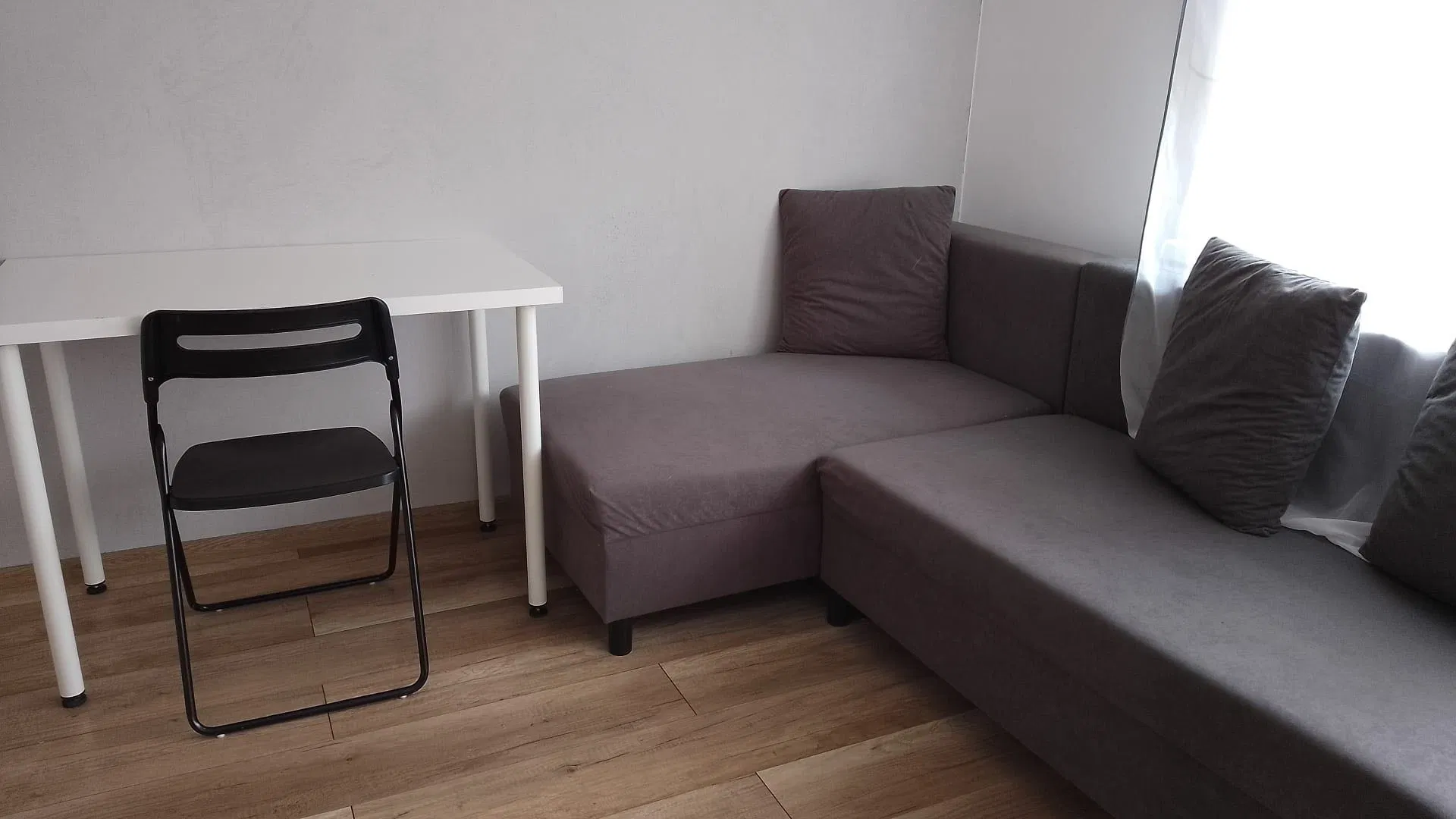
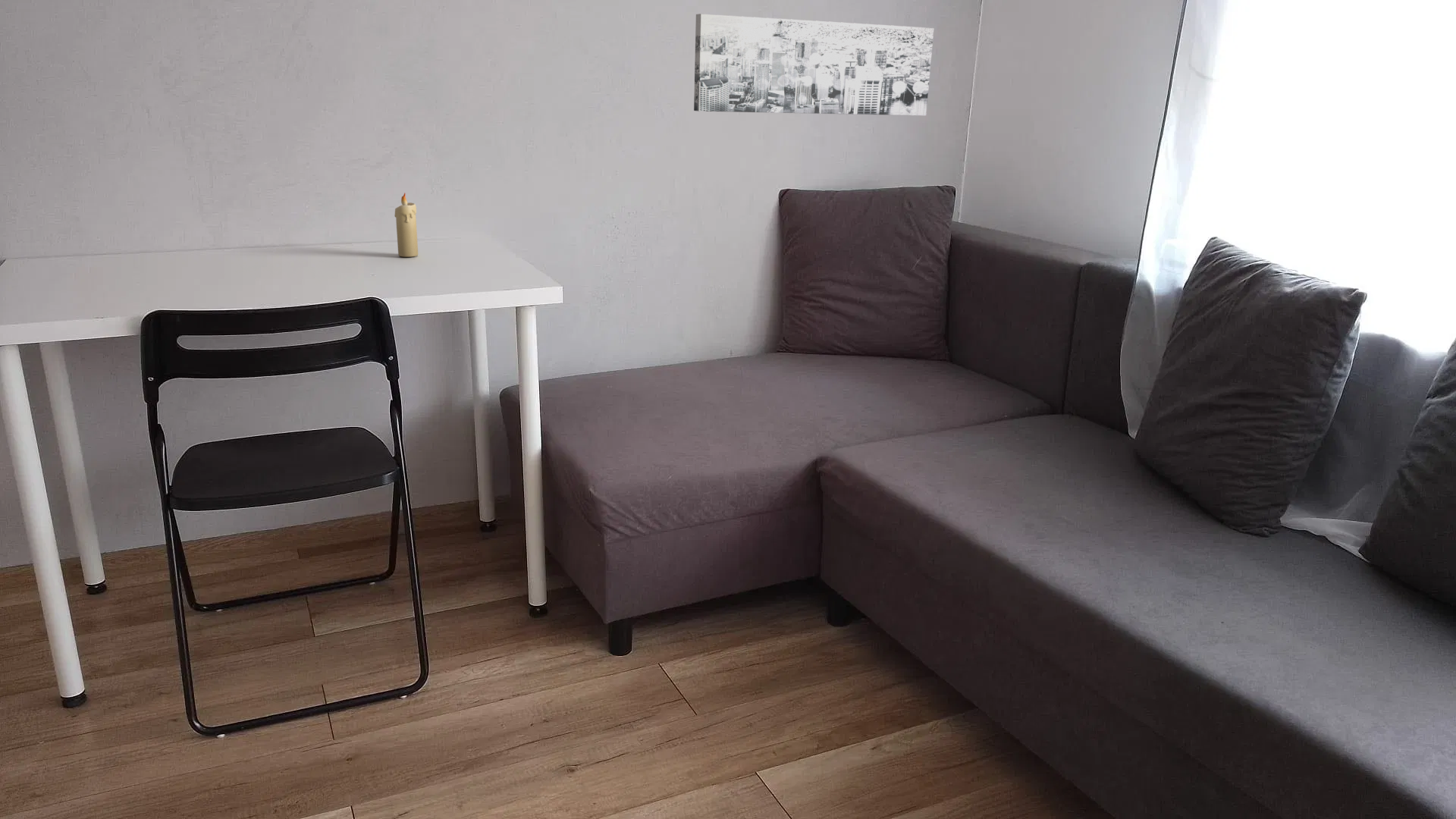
+ candle [394,192,419,258]
+ wall art [693,13,934,116]
